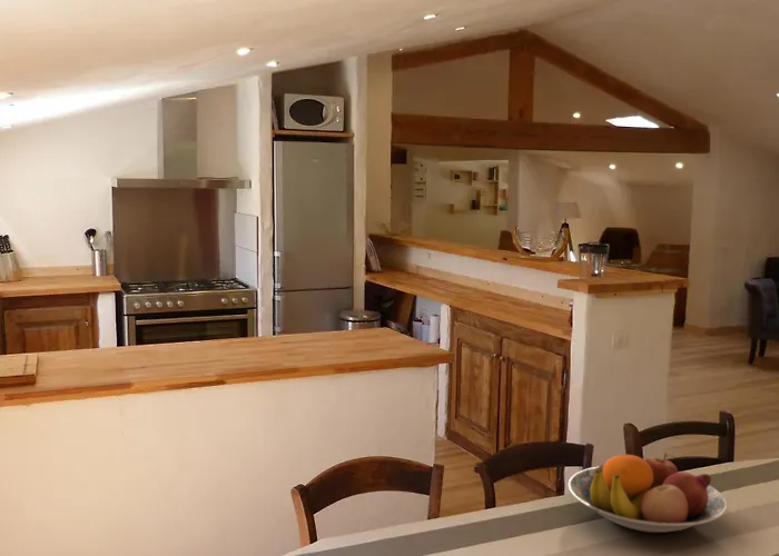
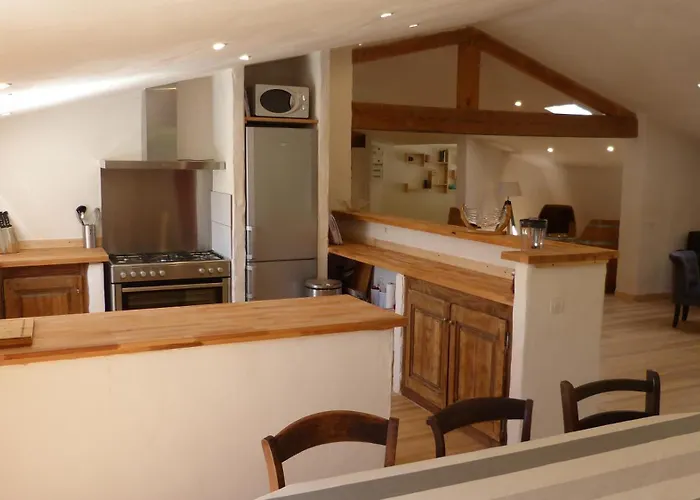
- fruit bowl [566,453,728,534]
